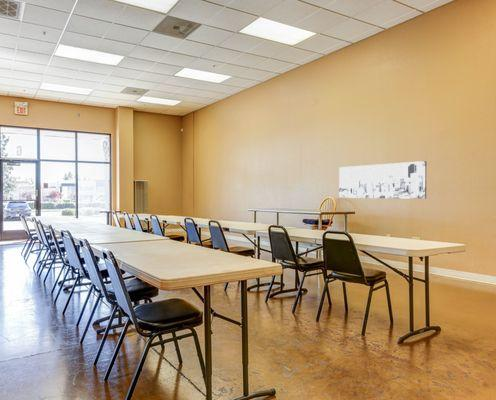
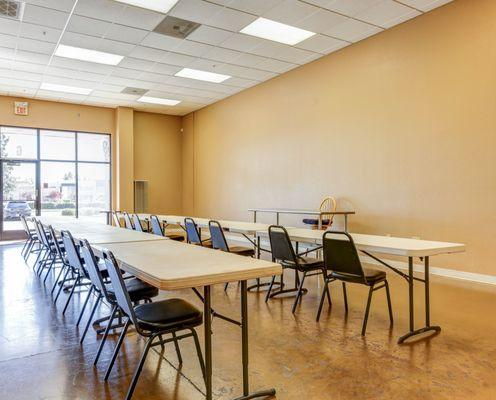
- wall art [338,160,428,200]
